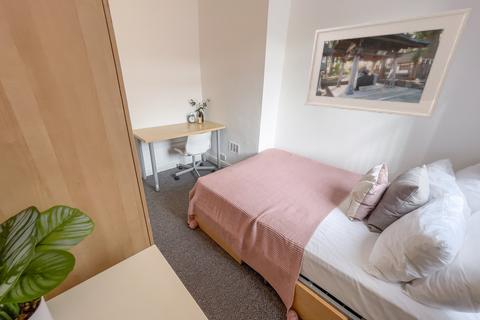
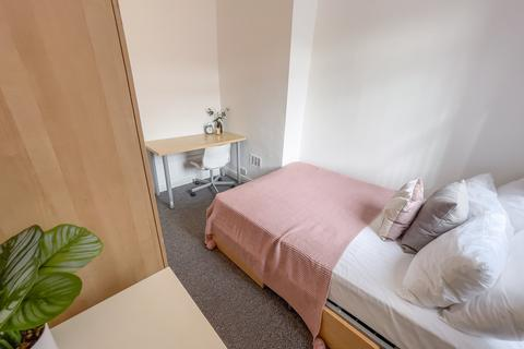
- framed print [304,7,473,119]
